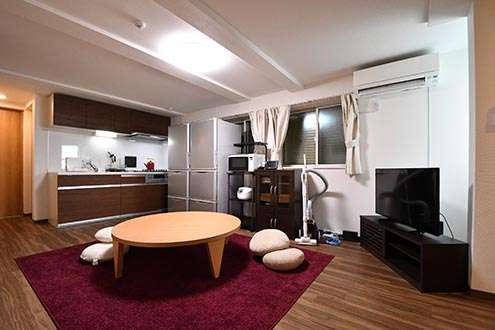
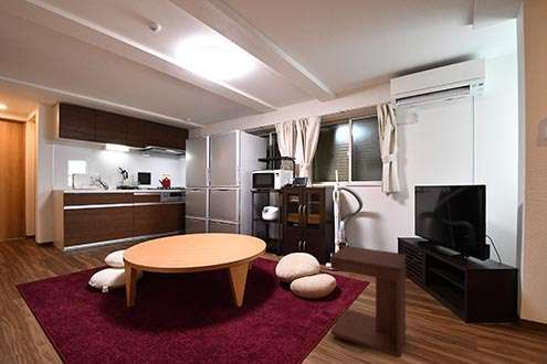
+ side table [329,245,407,358]
